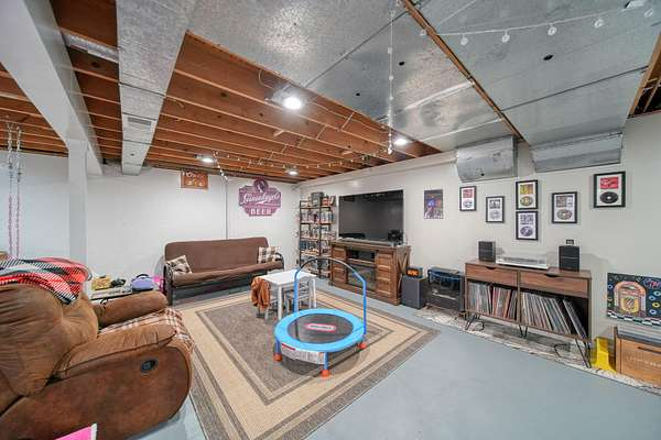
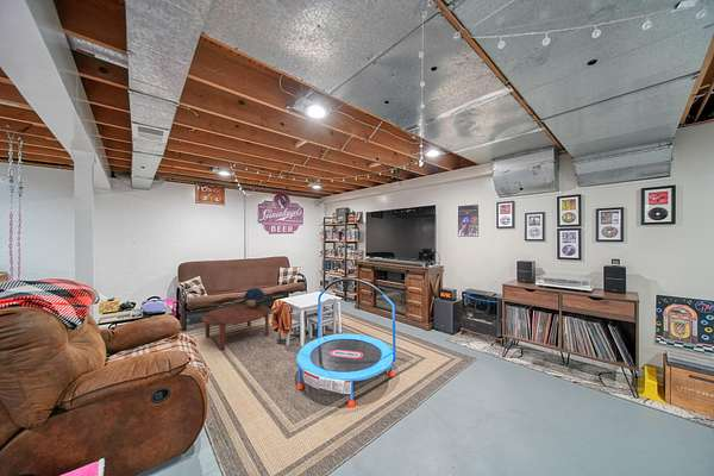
+ decorative globe [243,287,267,307]
+ coffee table [200,303,271,351]
